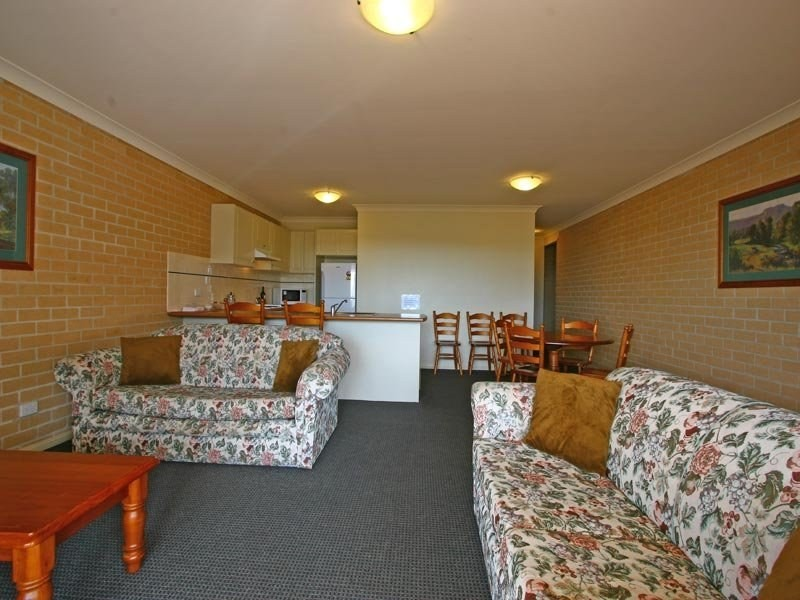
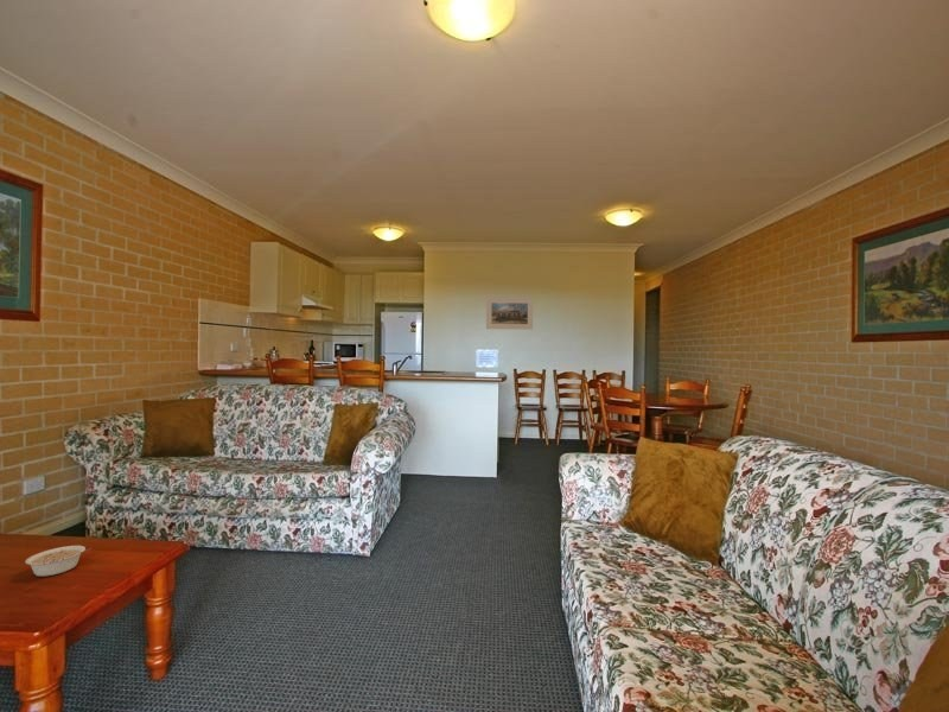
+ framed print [485,297,534,331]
+ legume [24,545,91,578]
